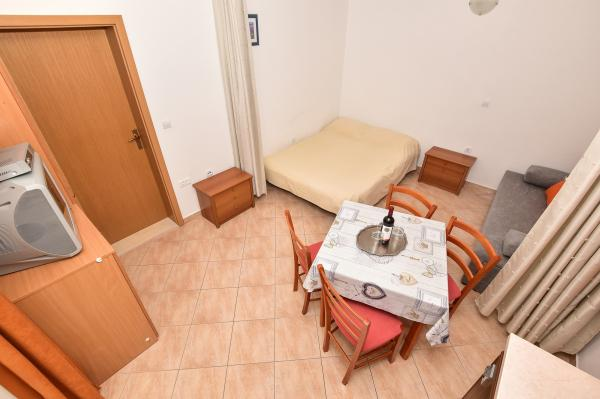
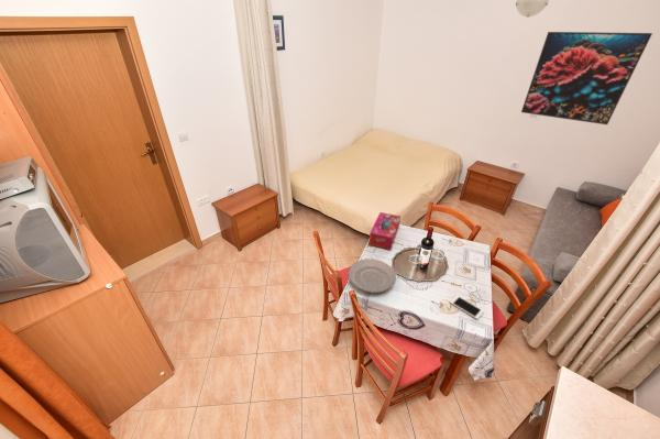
+ plate [348,259,397,294]
+ tissue box [367,211,402,251]
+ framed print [520,31,653,125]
+ cell phone [448,294,485,320]
